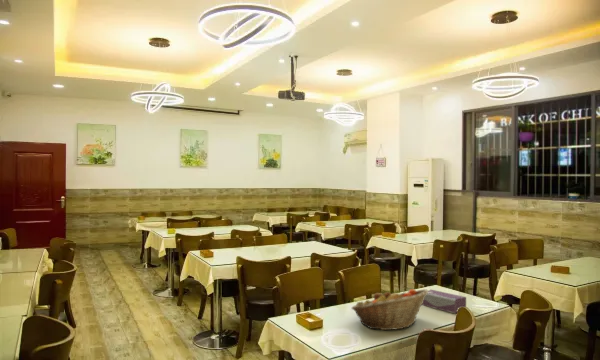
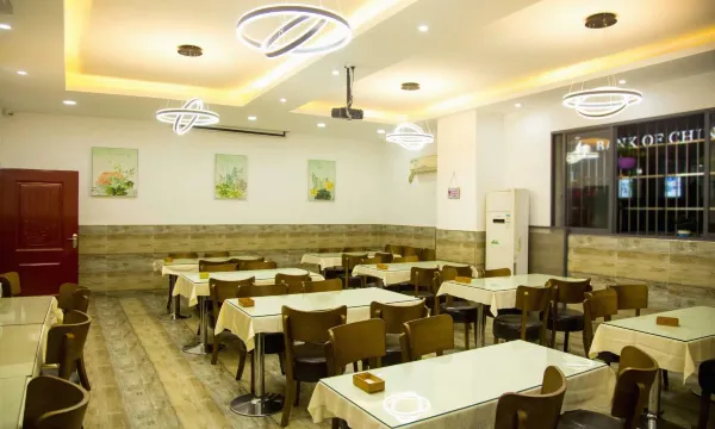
- fruit basket [350,288,429,331]
- tissue box [421,289,467,314]
